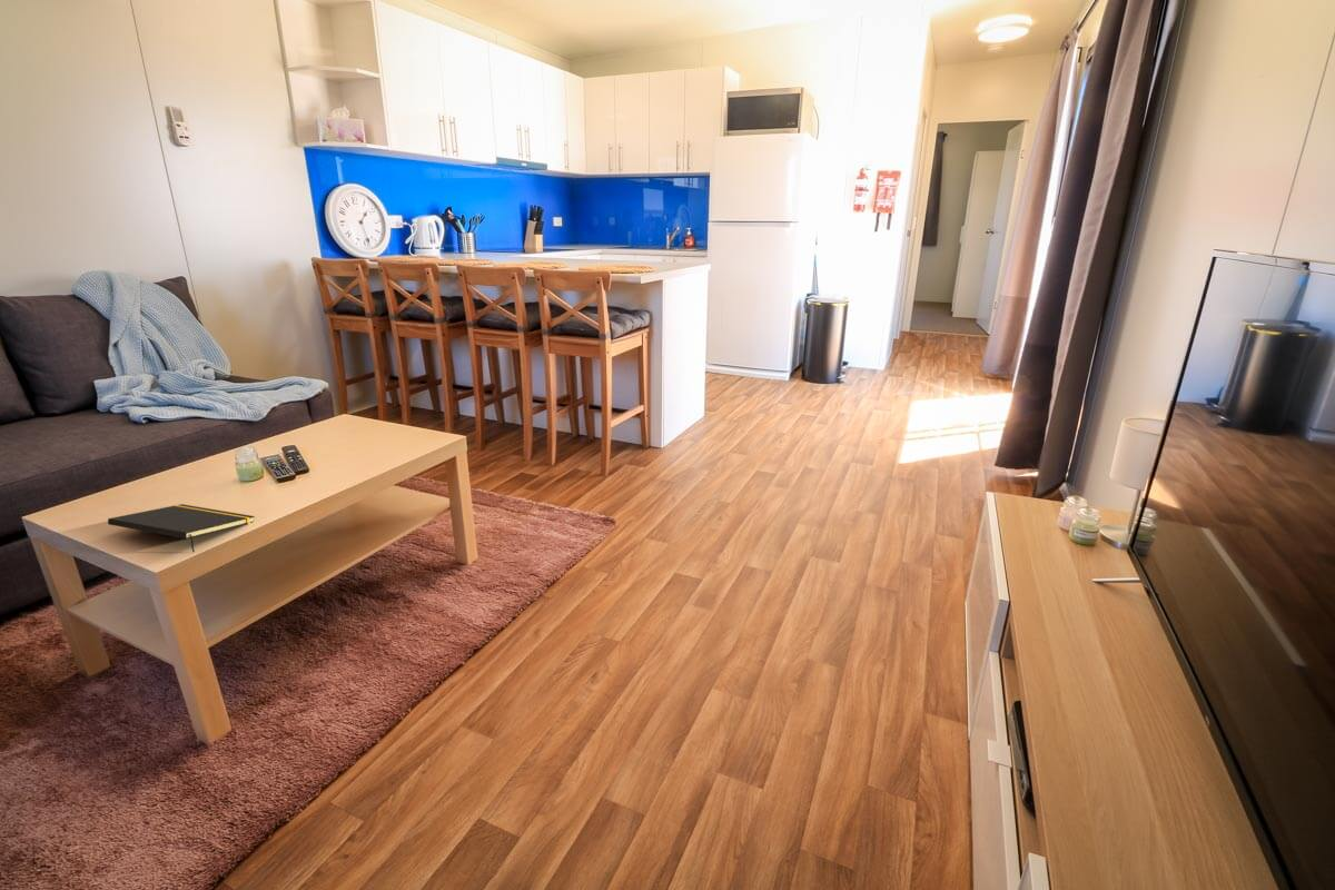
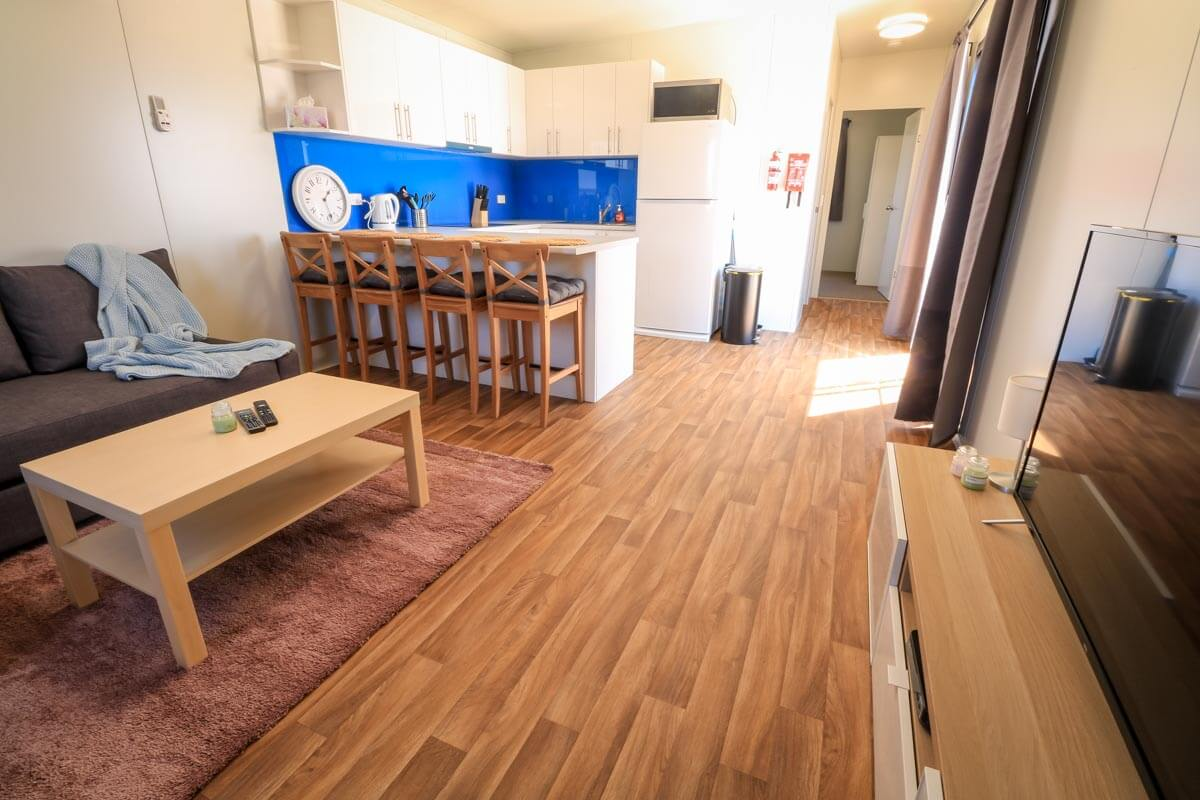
- notepad [107,503,256,553]
